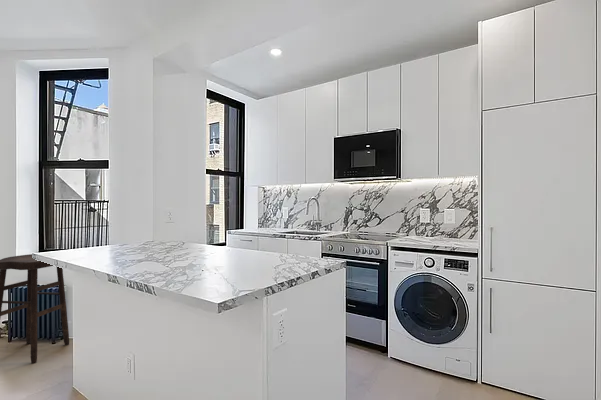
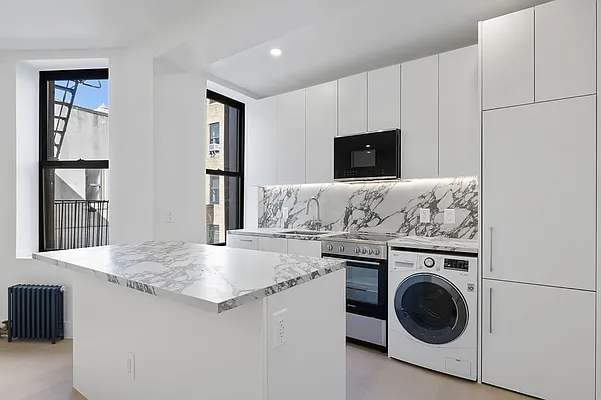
- stool [0,253,70,365]
